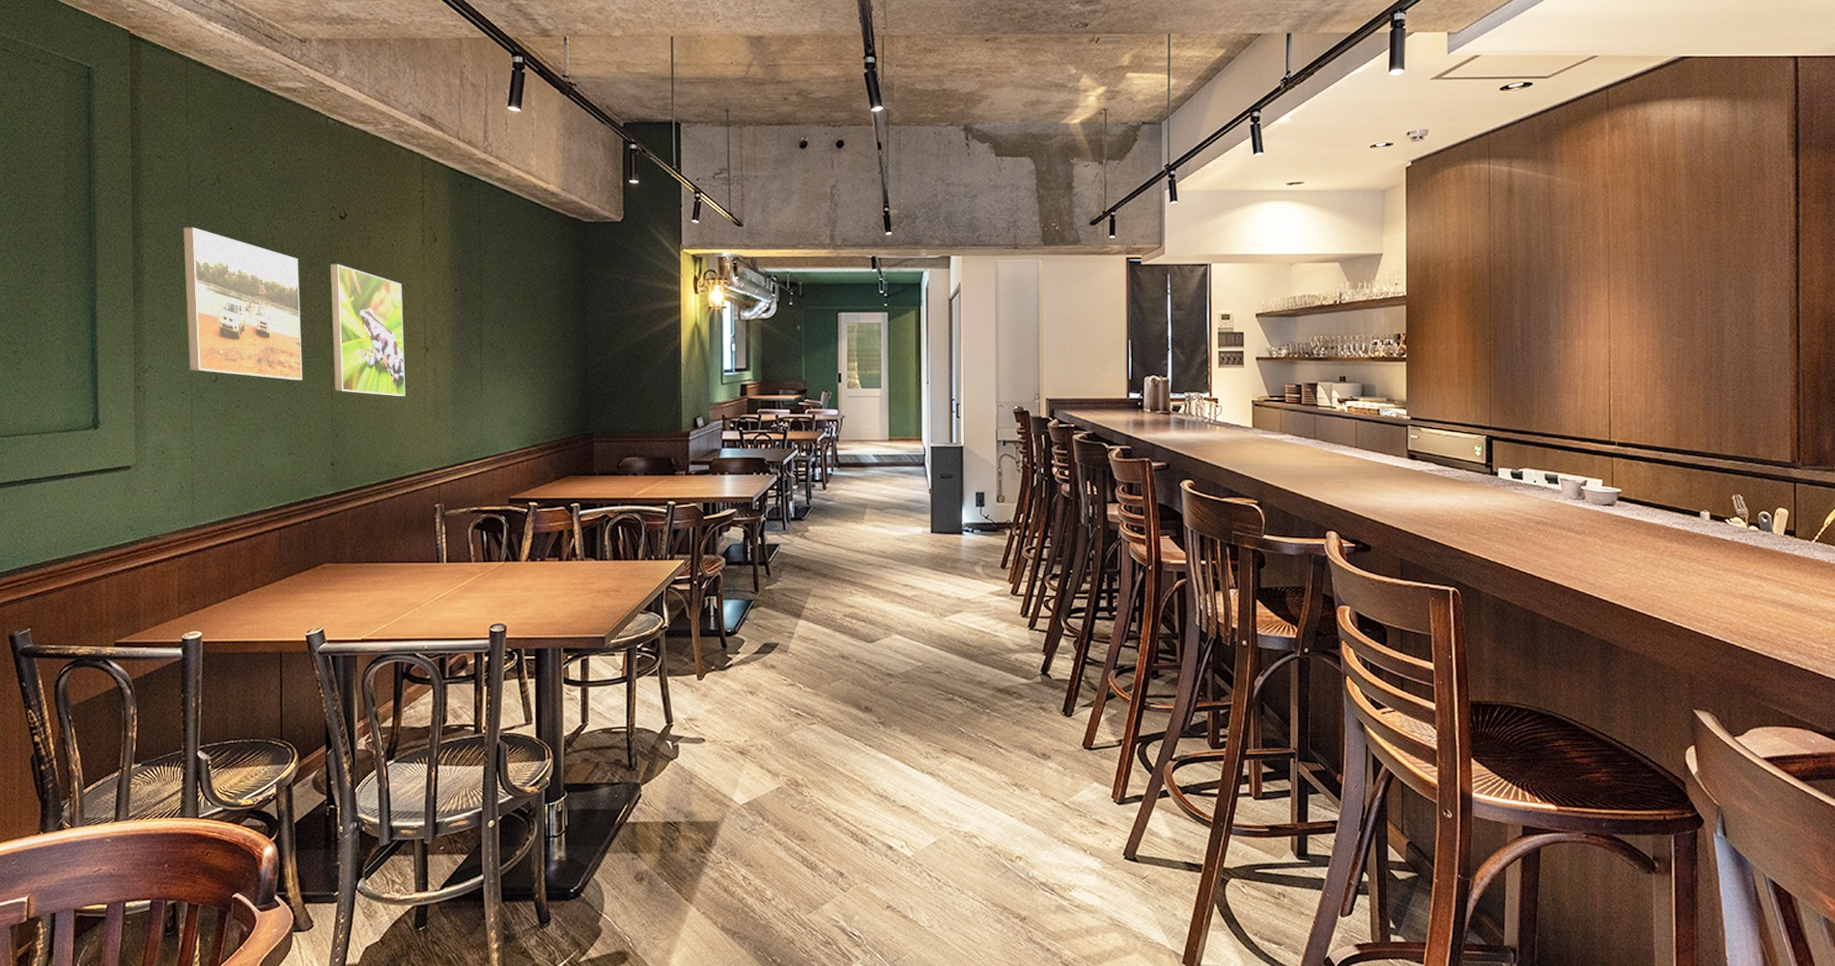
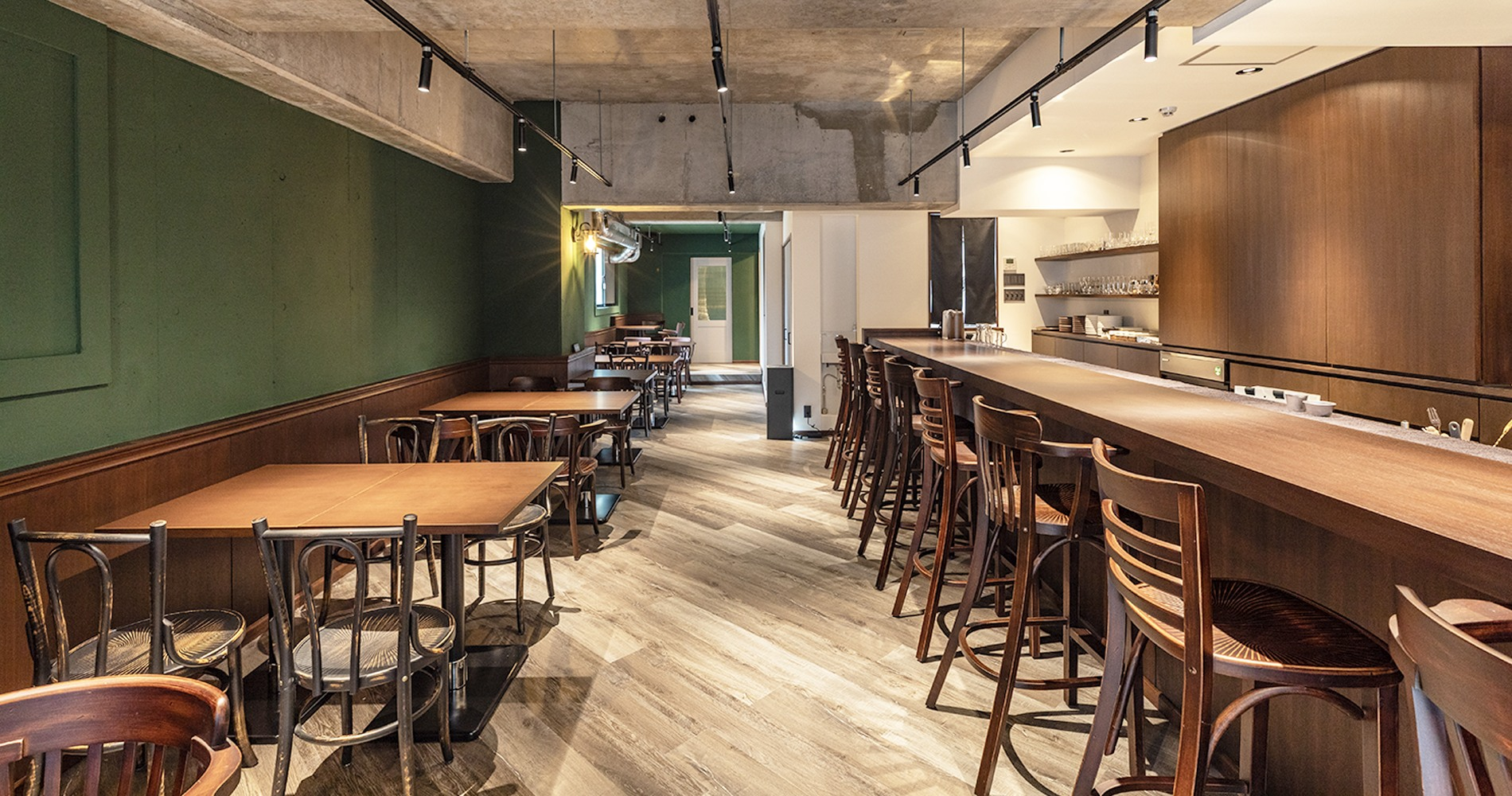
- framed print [182,226,303,381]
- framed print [329,263,405,397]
